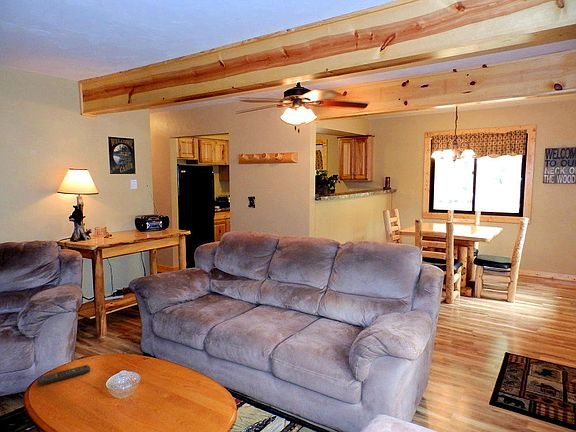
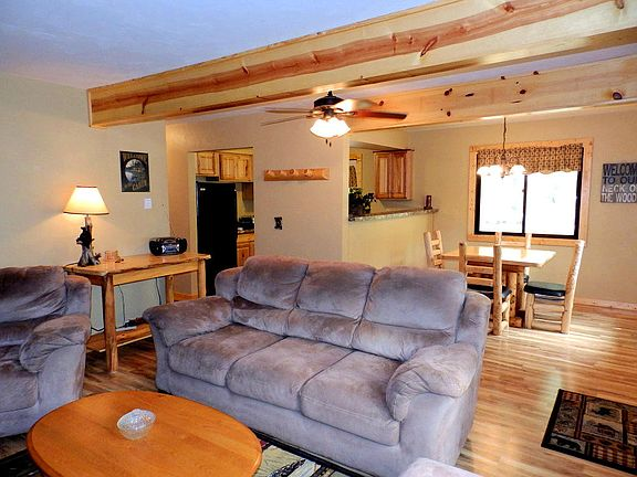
- remote control [36,364,91,386]
